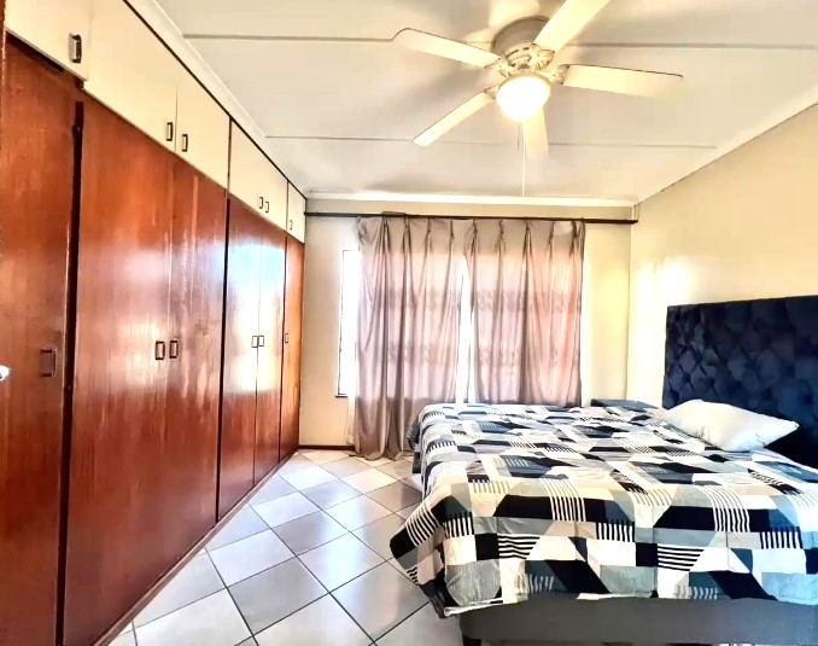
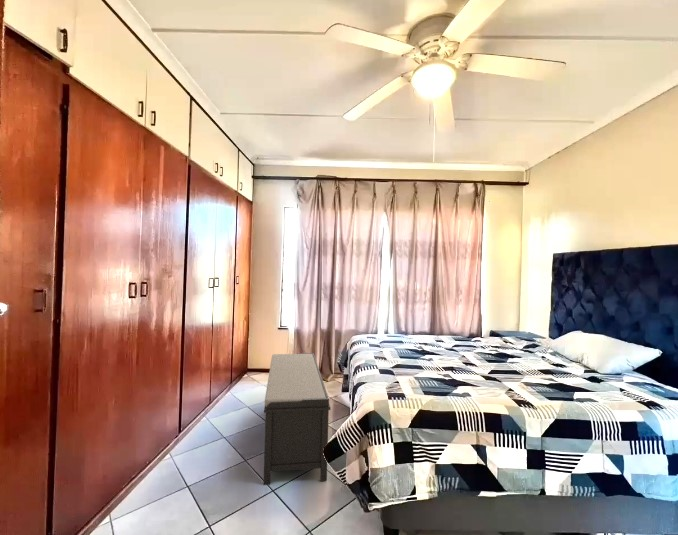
+ bench [263,352,331,486]
